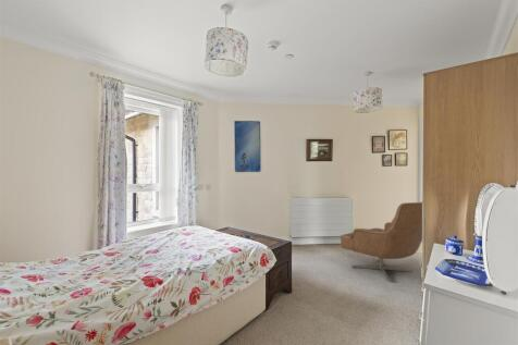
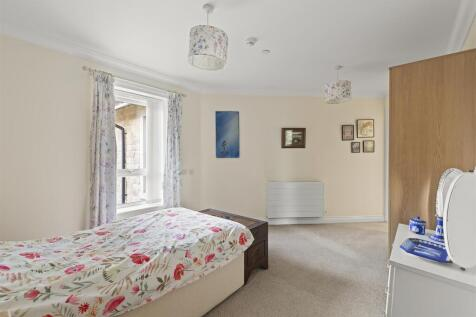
- chair [340,201,423,283]
